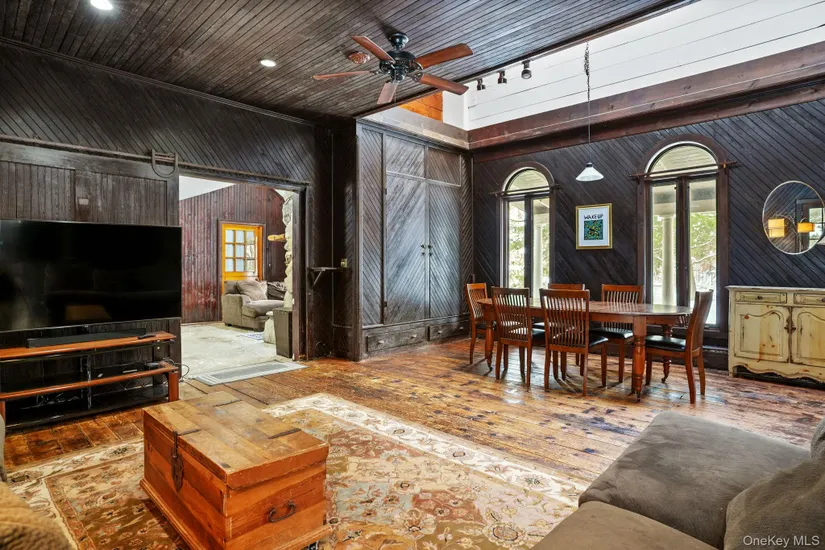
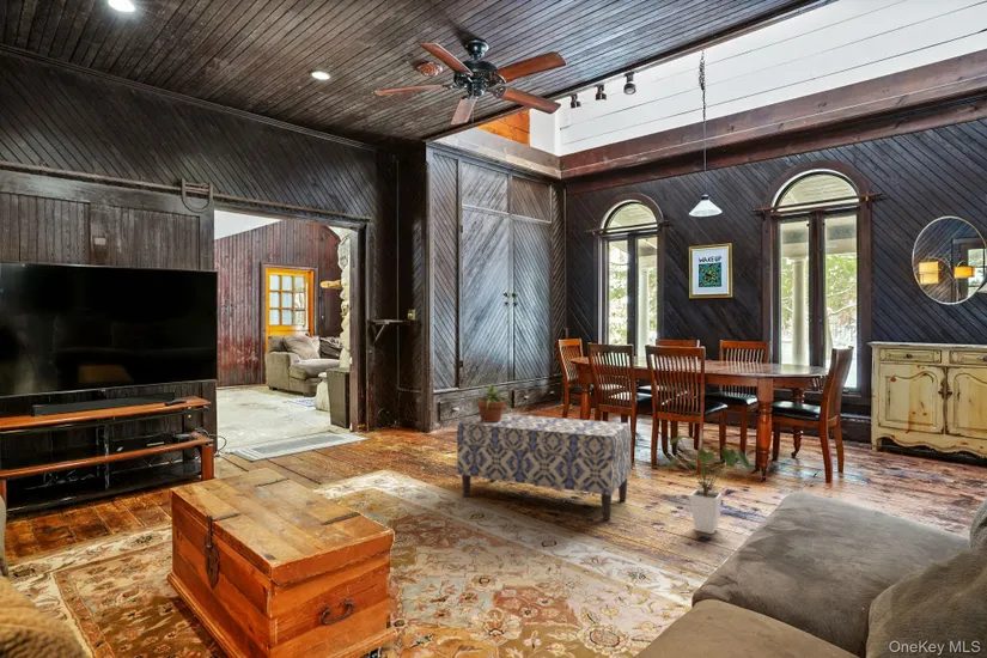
+ potted plant [470,382,513,421]
+ house plant [666,434,751,535]
+ bench [456,412,633,520]
